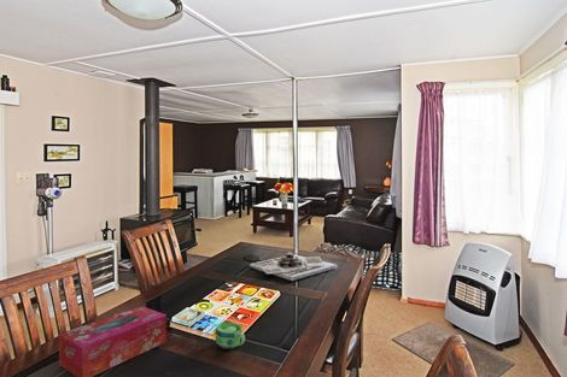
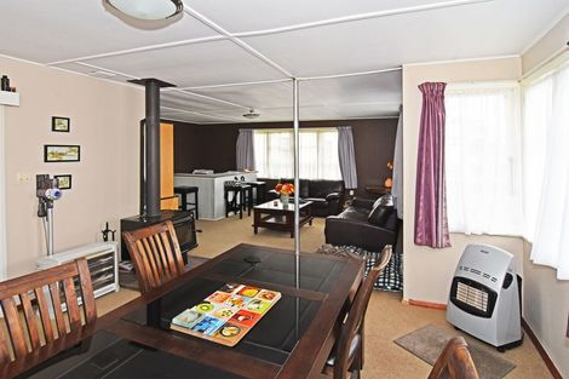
- cup [215,322,246,351]
- tissue box [58,305,168,377]
- board game [249,252,338,282]
